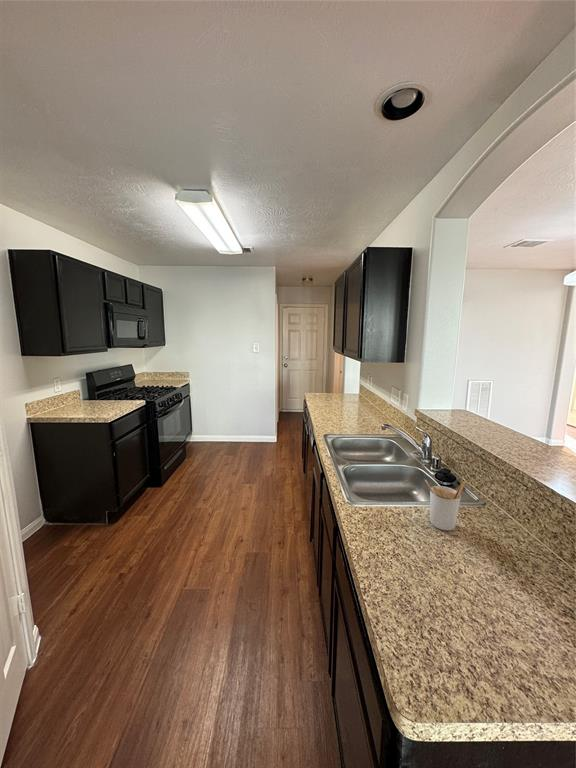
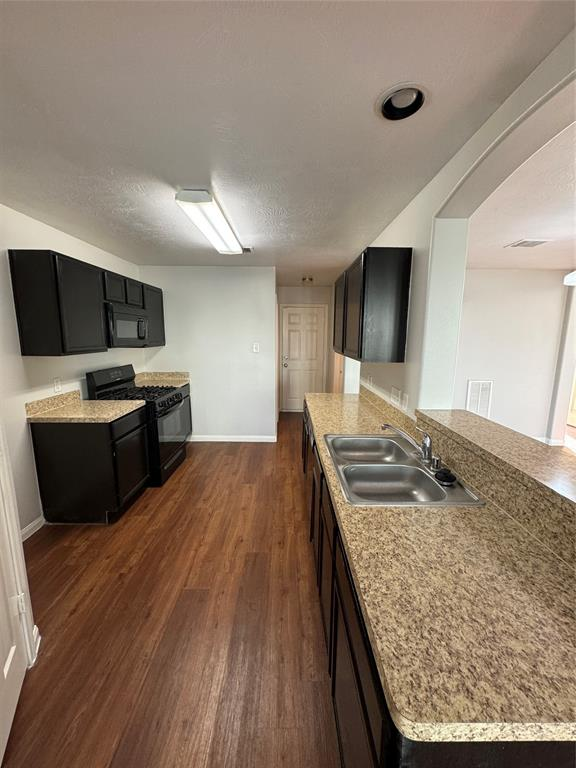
- utensil holder [424,479,467,532]
